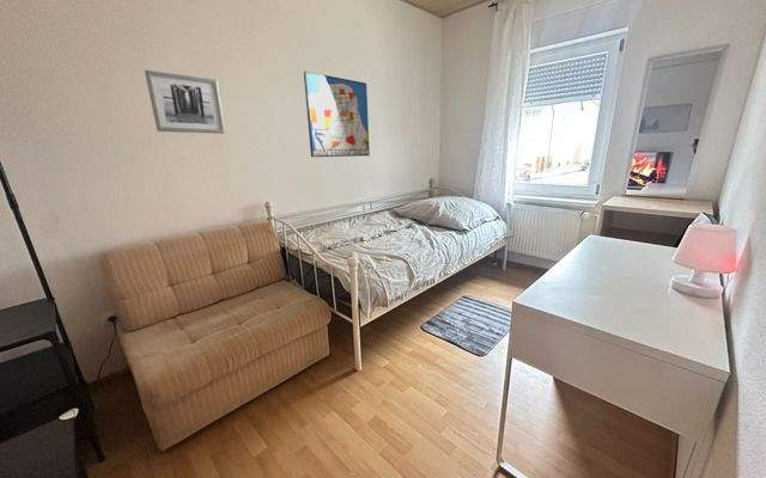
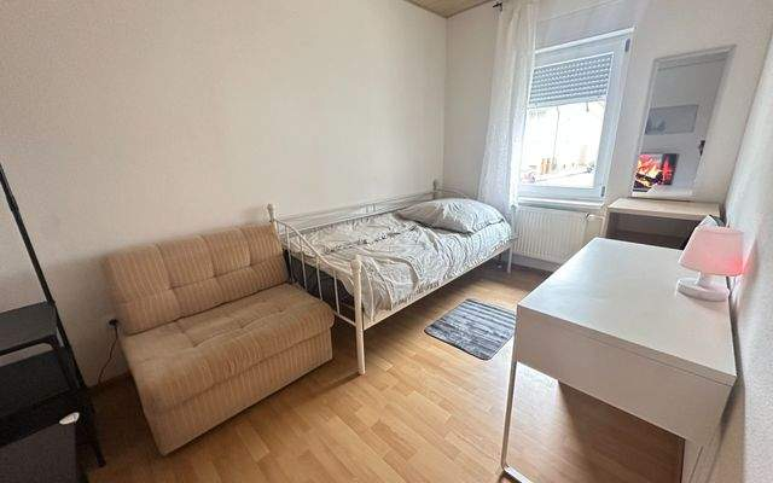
- wall art [303,71,371,158]
- wall art [144,69,226,135]
